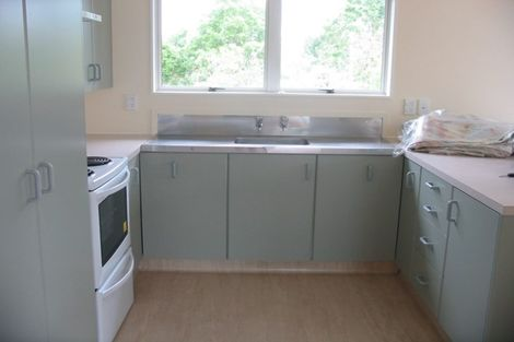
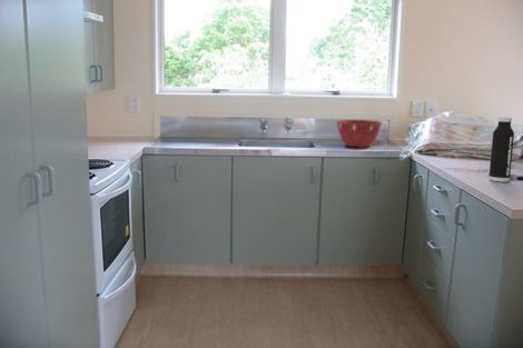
+ water bottle [487,116,515,183]
+ mixing bowl [335,119,383,149]
